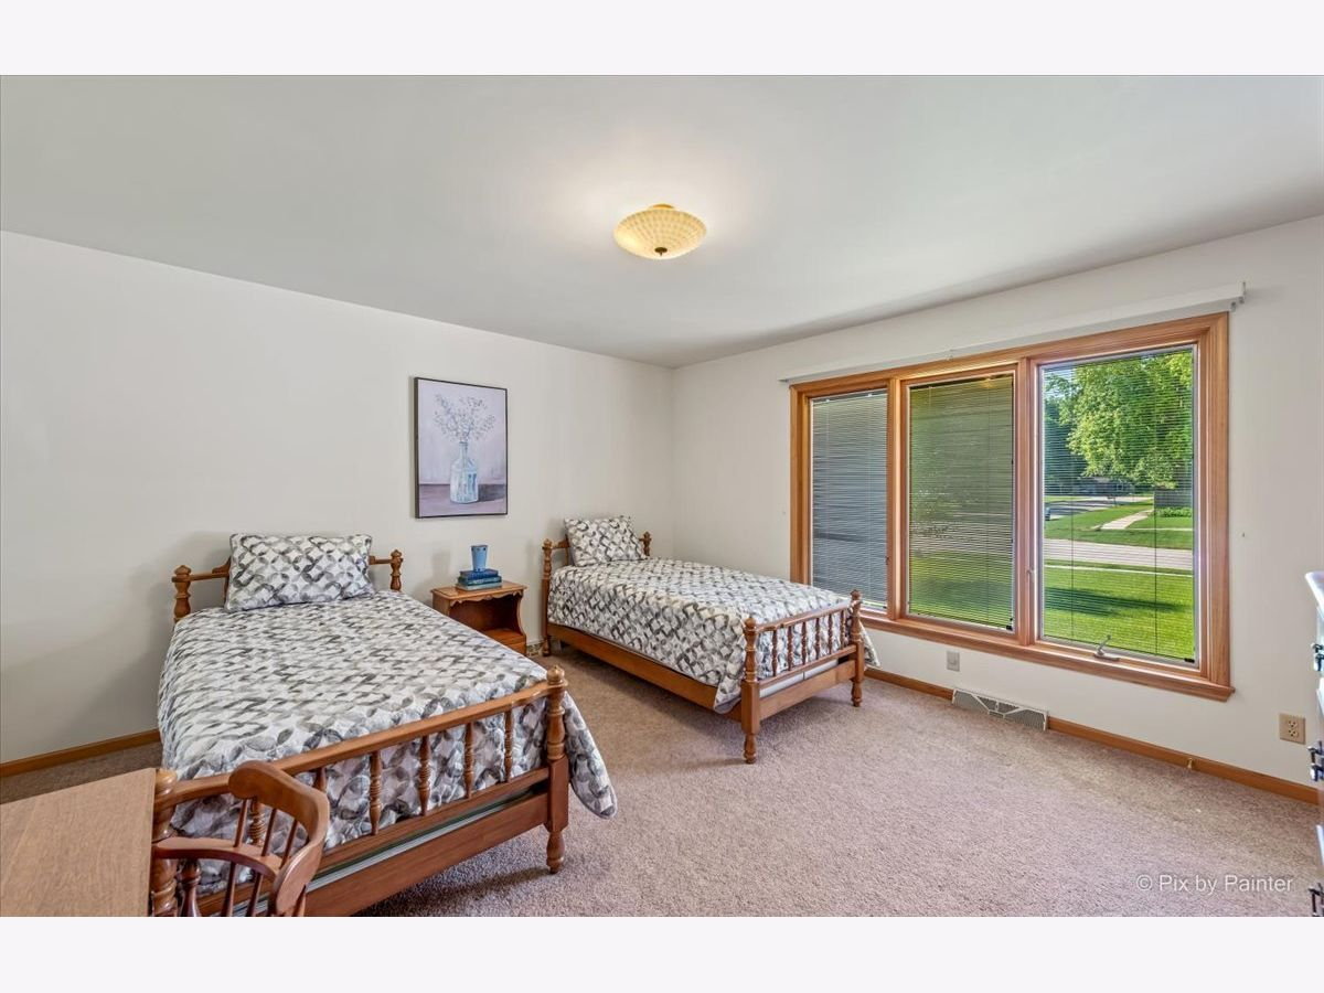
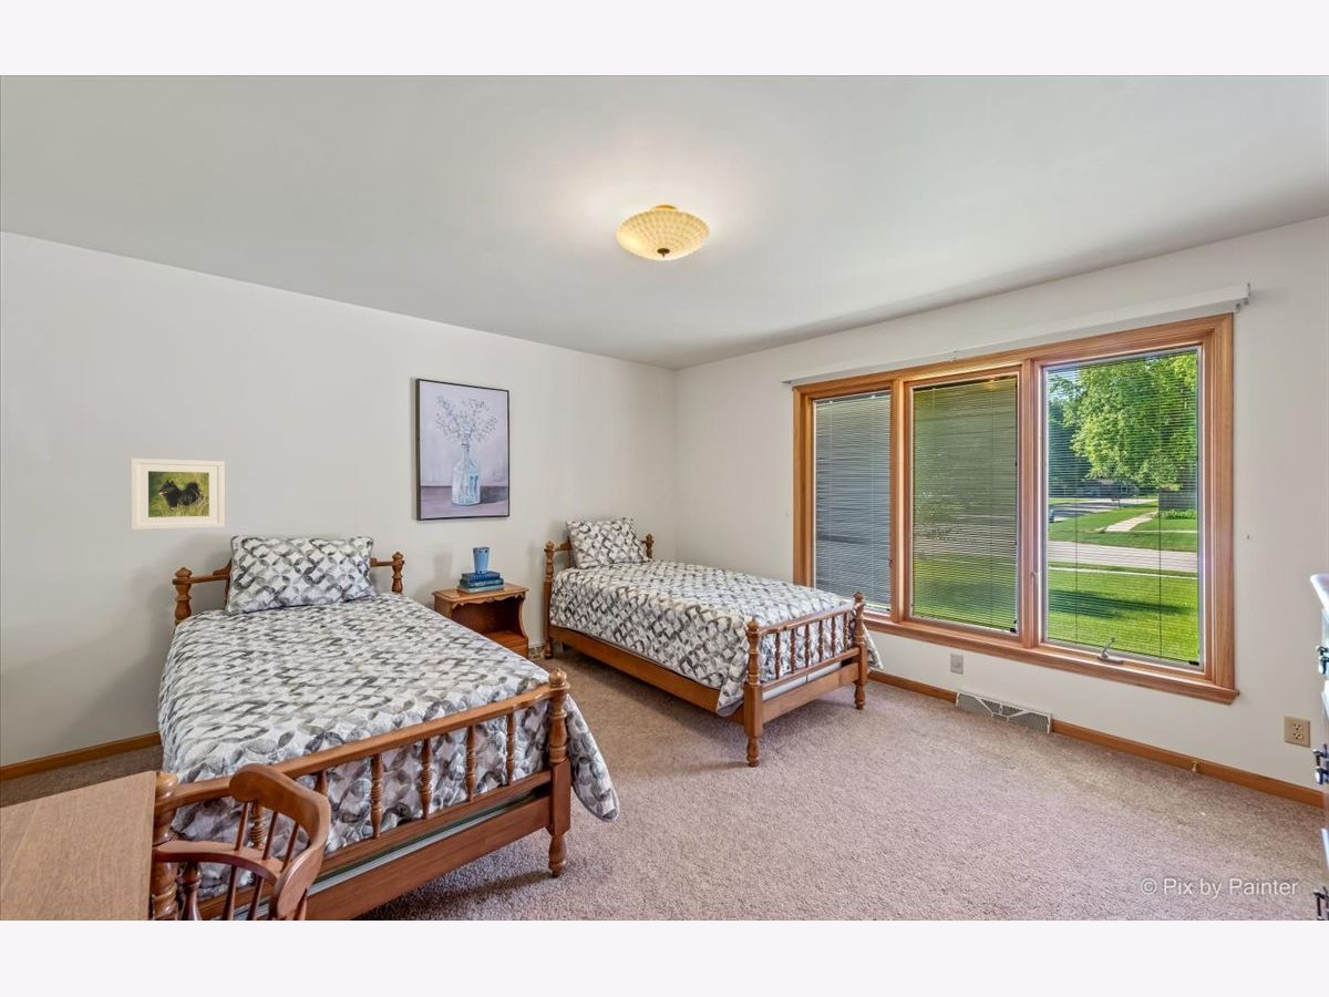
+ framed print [130,458,226,531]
